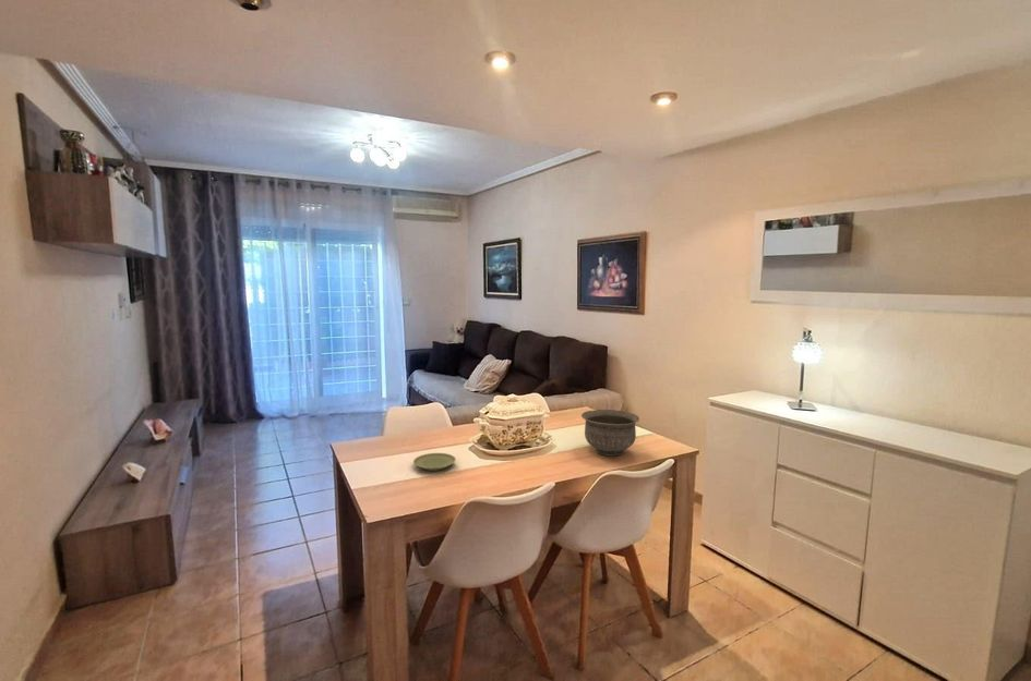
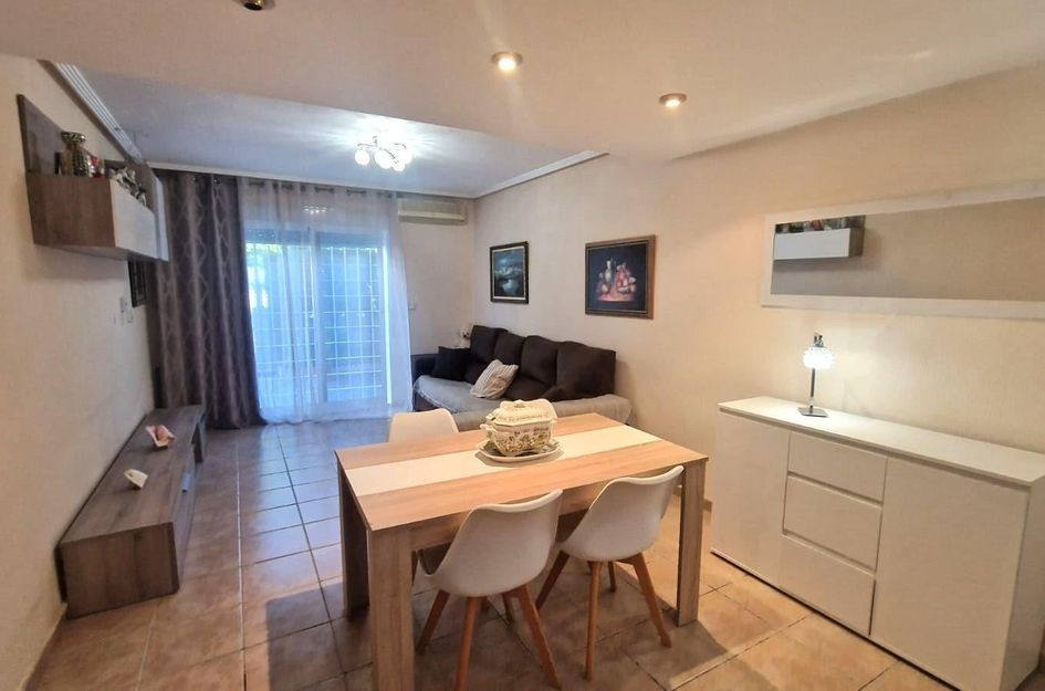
- bowl [580,409,640,457]
- plate [412,452,457,472]
